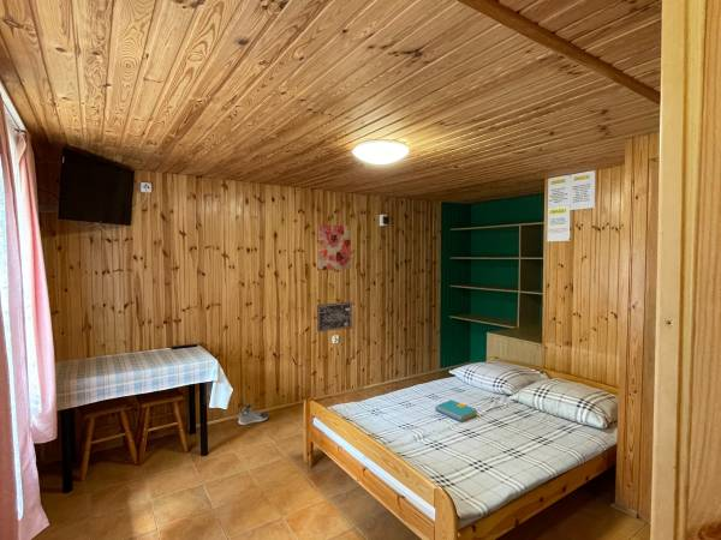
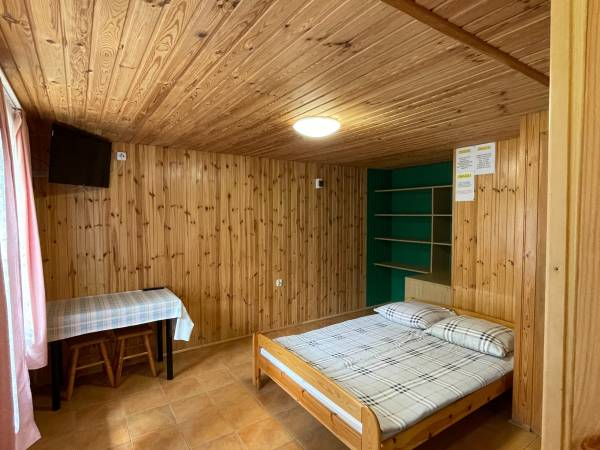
- wall art [316,301,353,332]
- book [434,398,478,424]
- sneaker [237,404,270,426]
- wall art [317,223,352,271]
